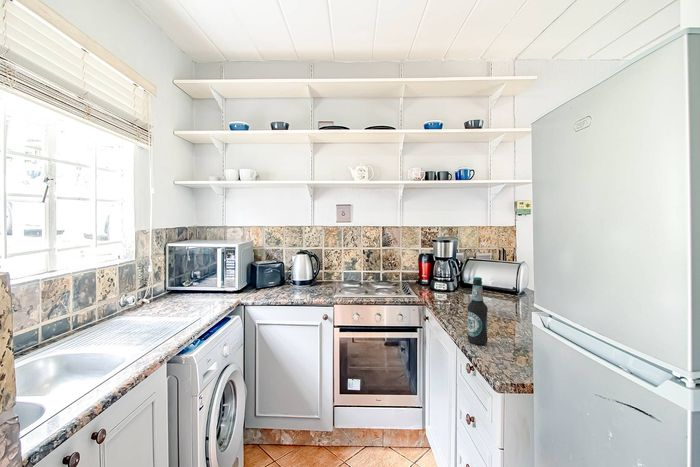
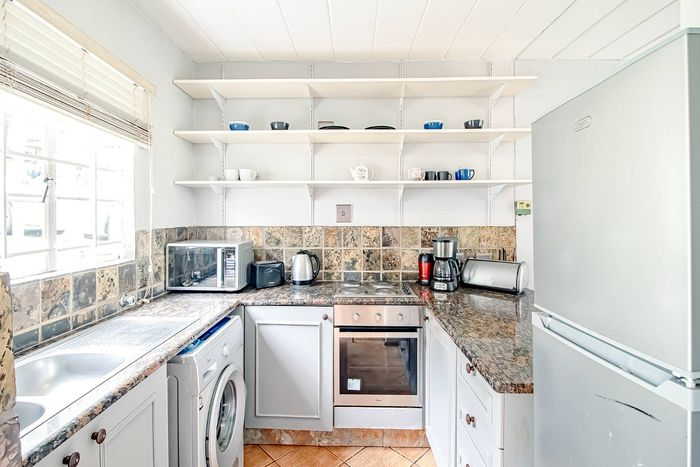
- bottle [466,276,489,345]
